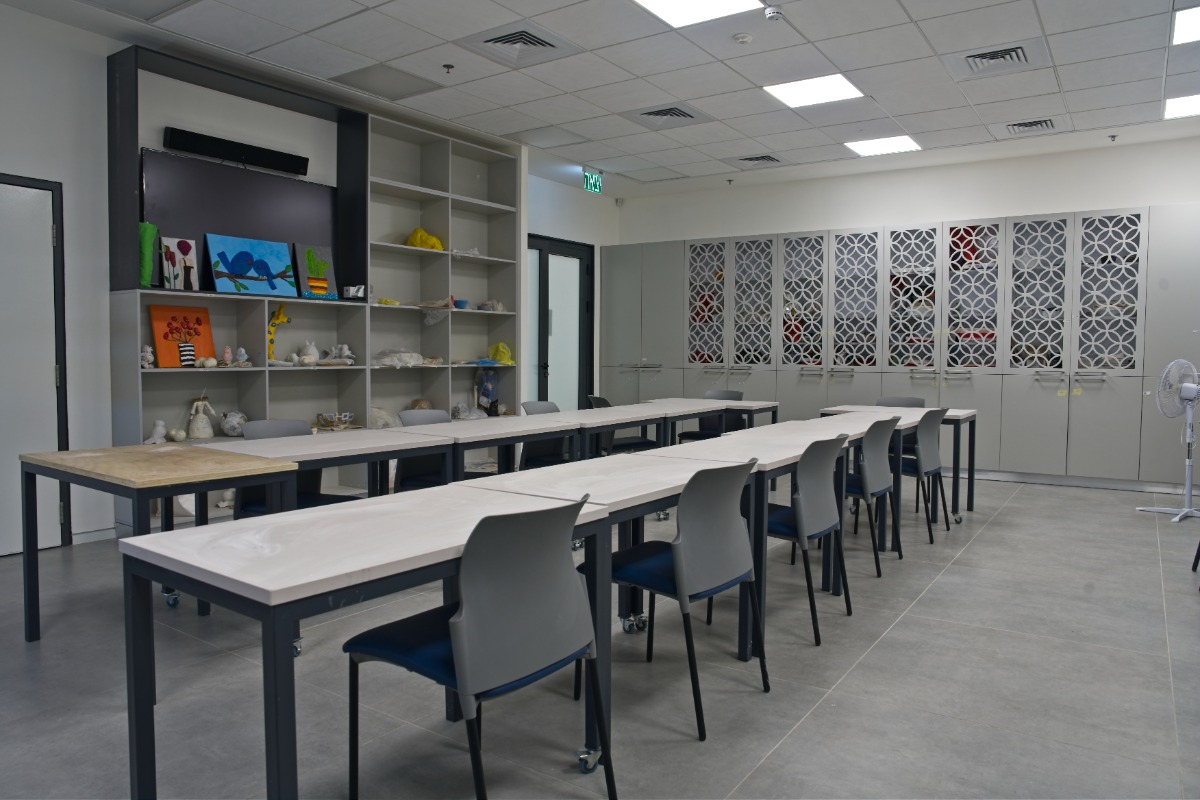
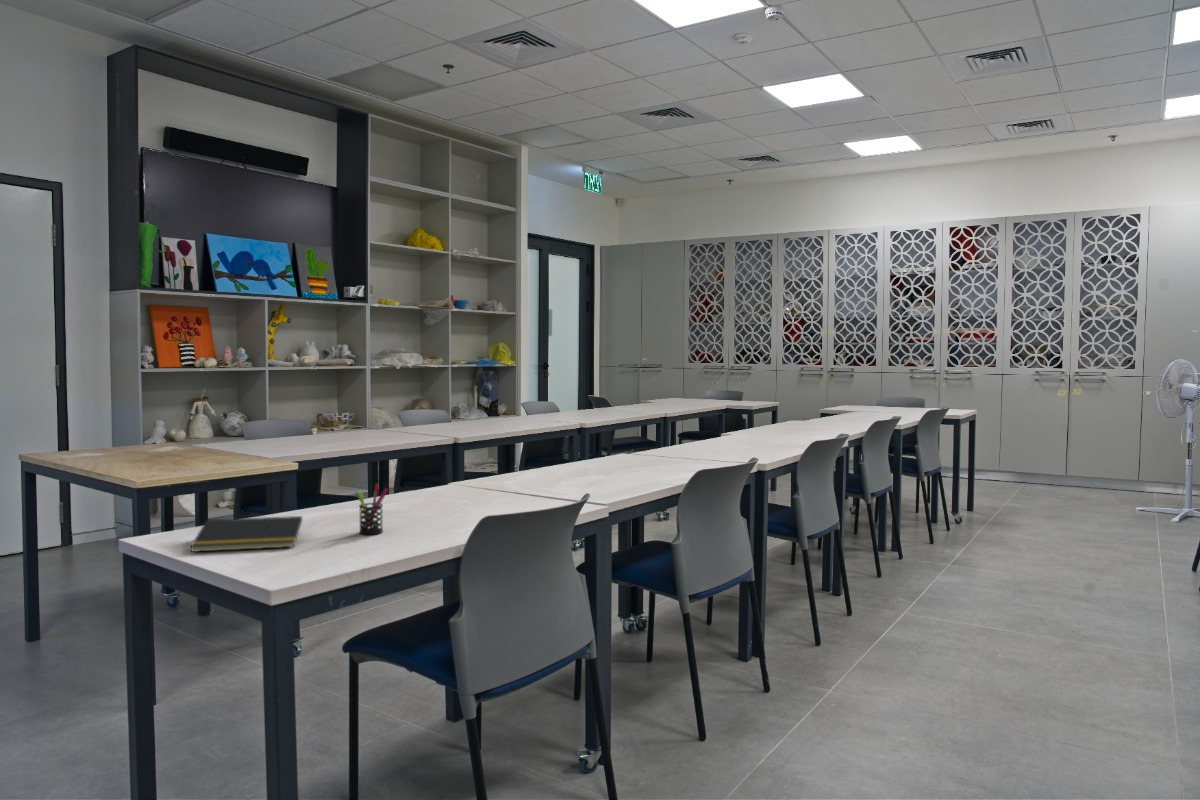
+ pen holder [354,483,389,535]
+ notepad [189,515,303,553]
